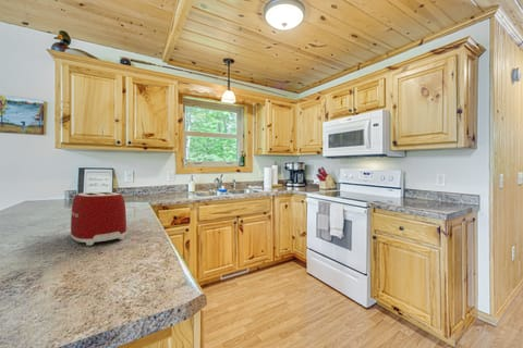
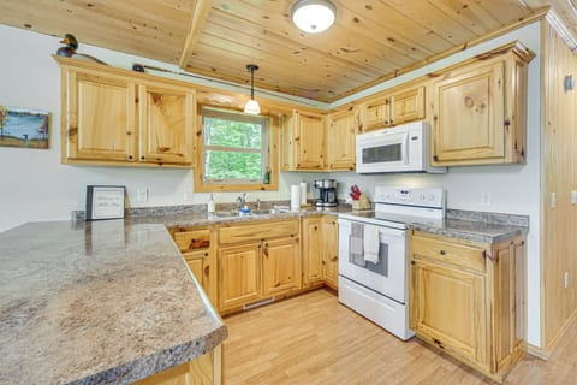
- toaster [70,191,127,246]
